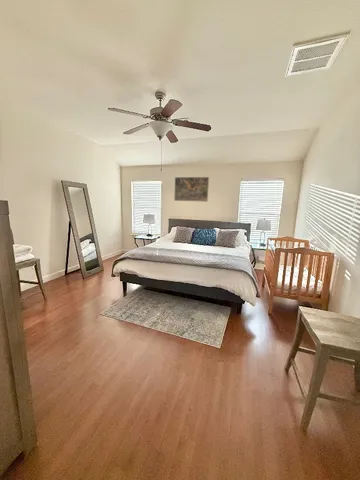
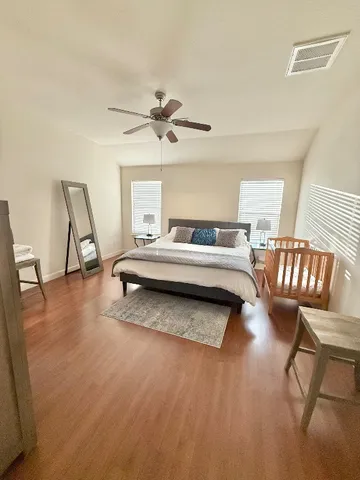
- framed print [173,176,210,203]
